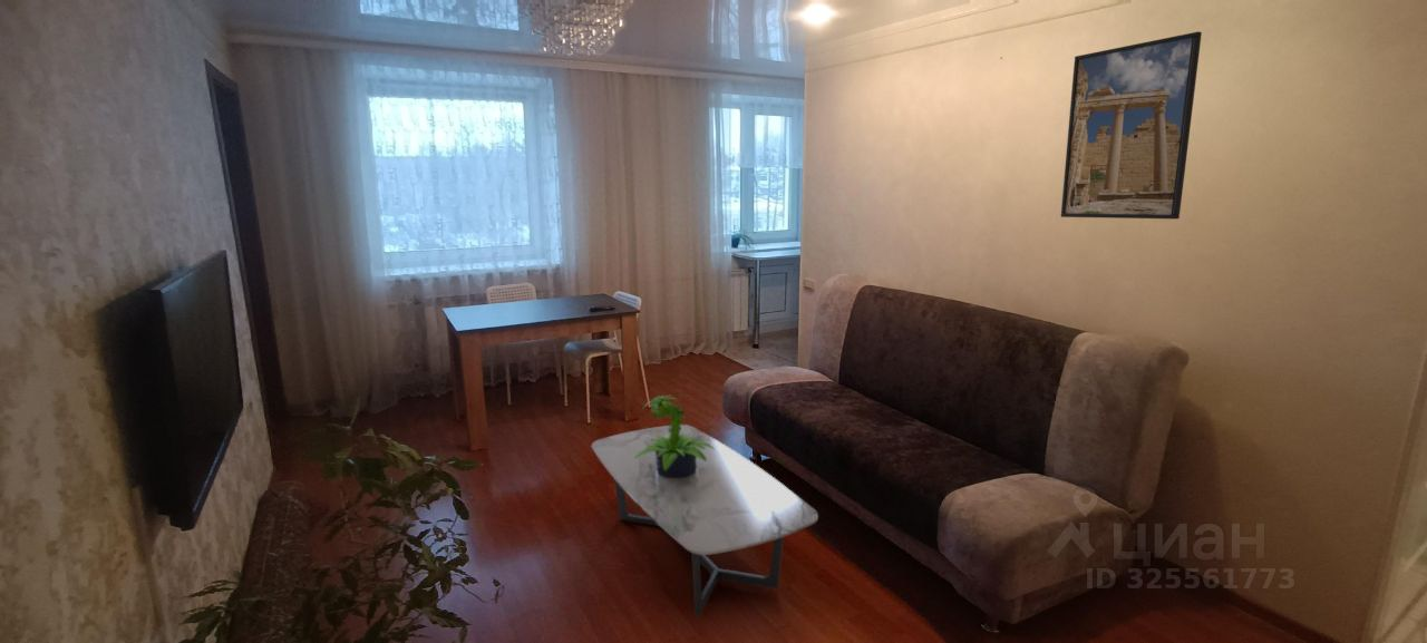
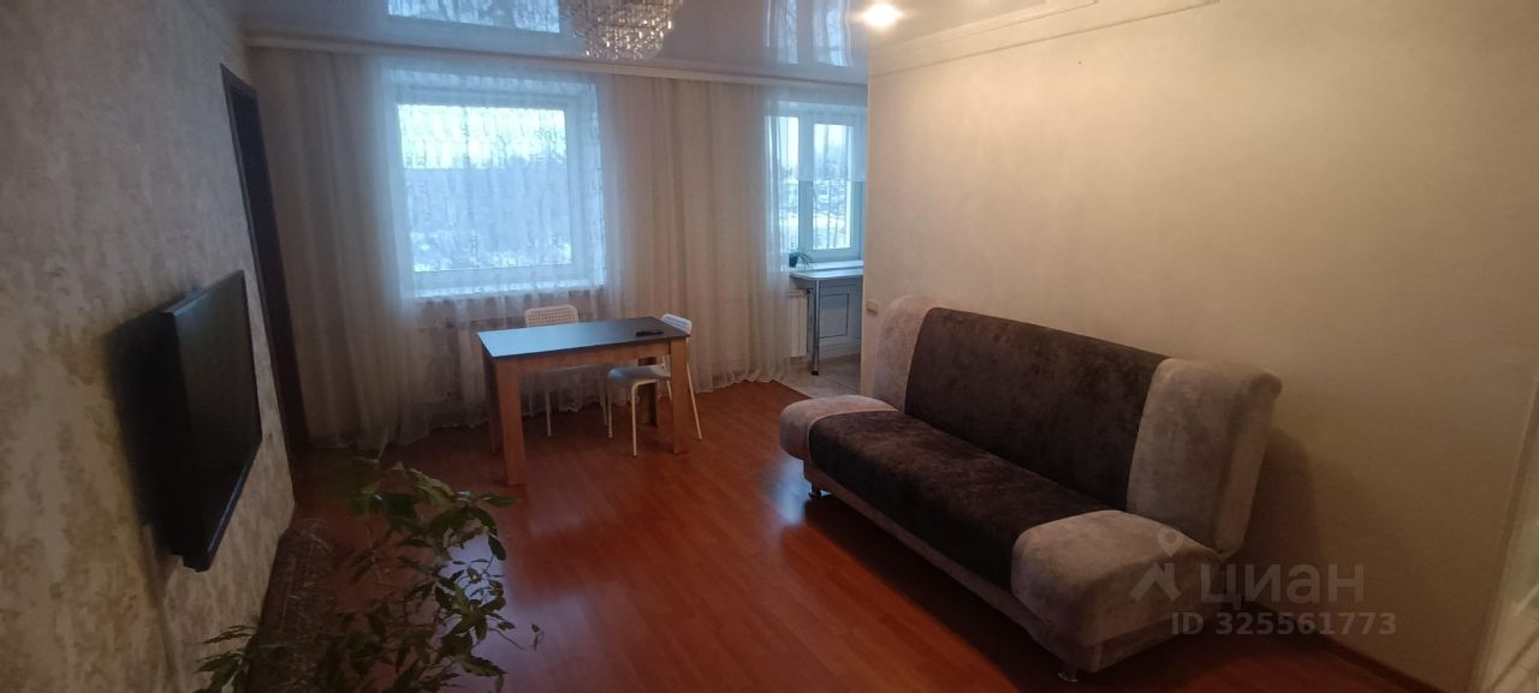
- coffee table [591,423,819,617]
- potted plant [634,393,715,478]
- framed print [1060,30,1203,220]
